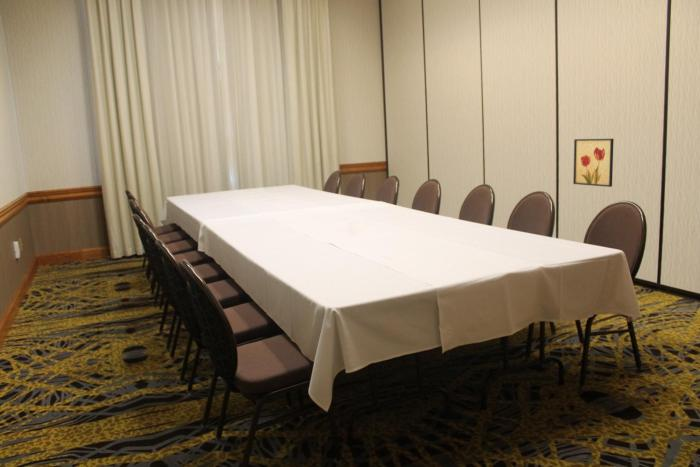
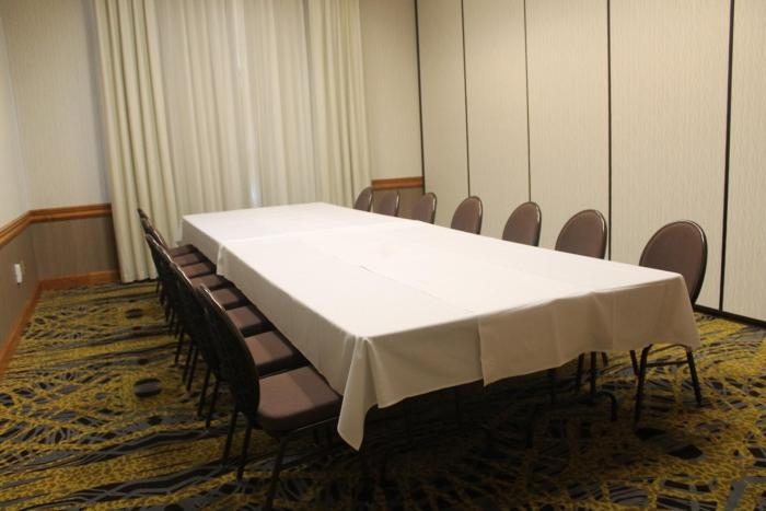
- wall art [572,138,615,188]
